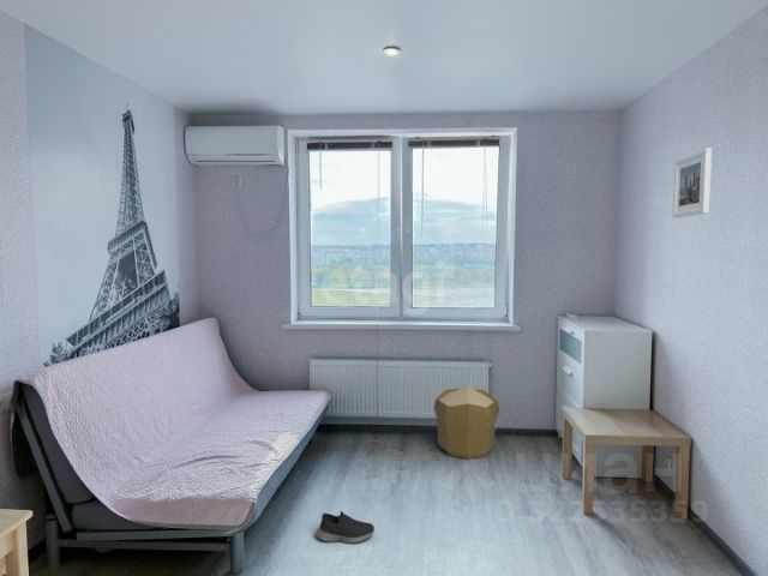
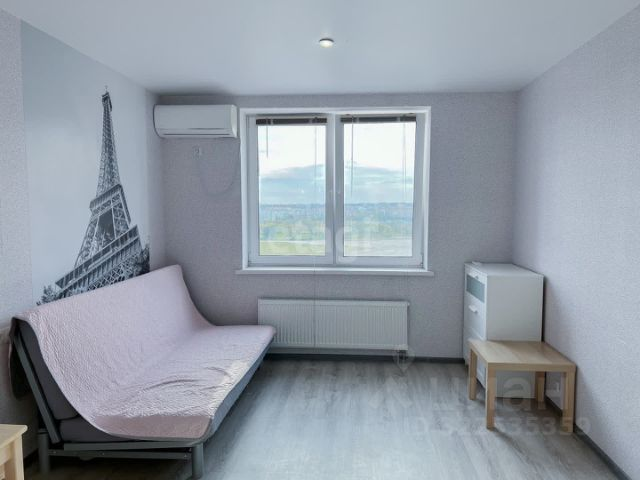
- pouf [433,384,500,460]
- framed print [672,146,713,218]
- shoe [314,510,376,545]
